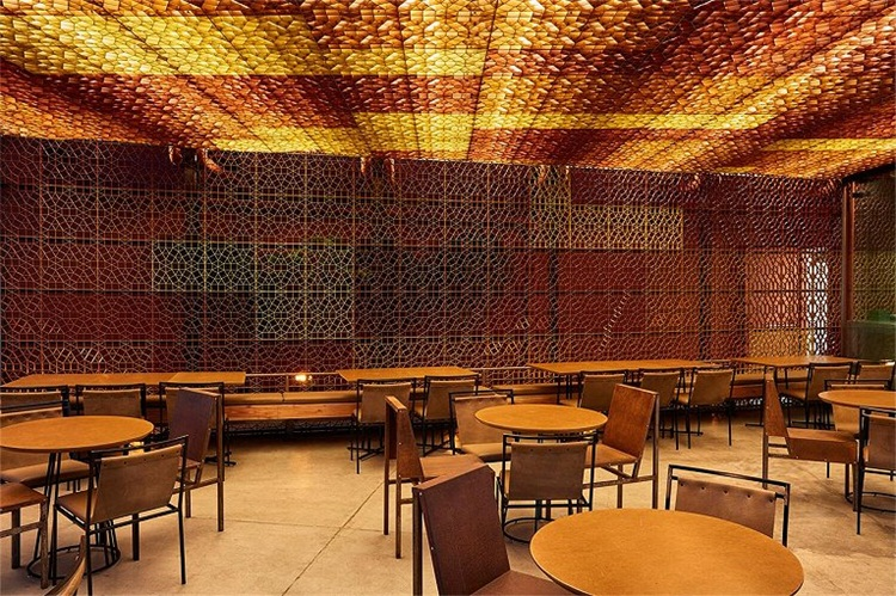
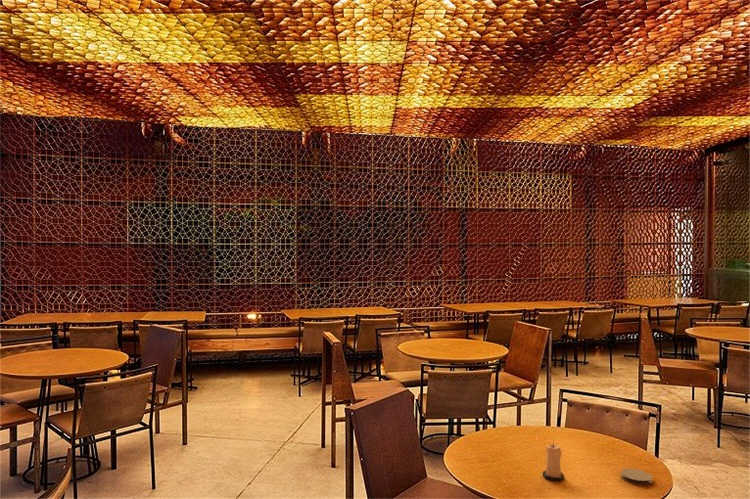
+ candle [542,442,565,482]
+ coaster [620,468,654,486]
